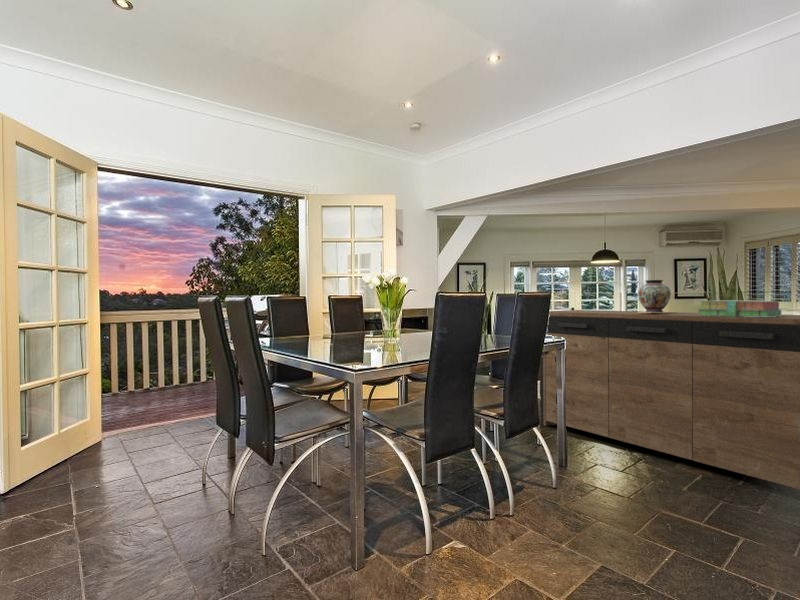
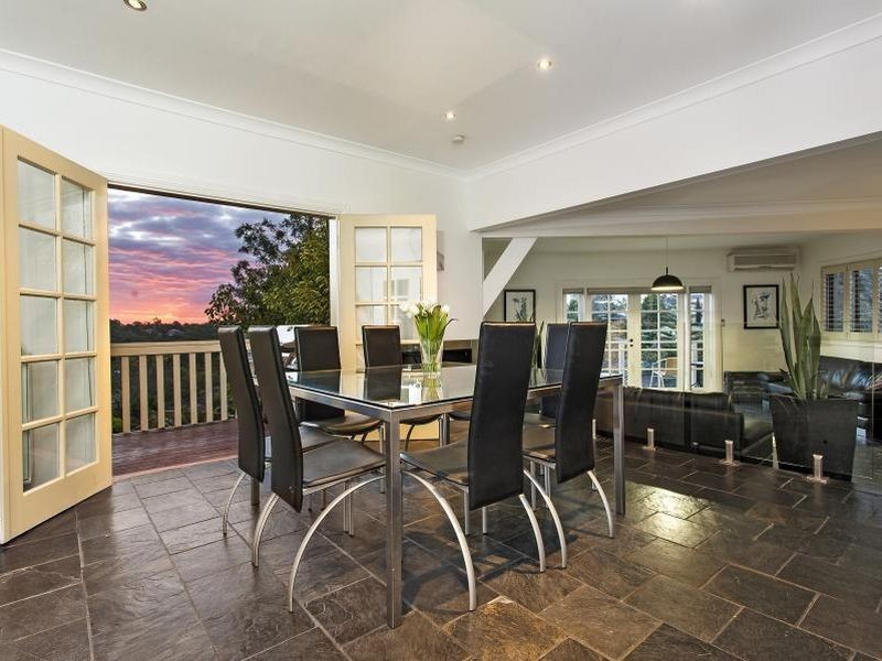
- decorative vase [633,279,678,313]
- stack of books [697,299,782,317]
- sideboard [540,309,800,490]
